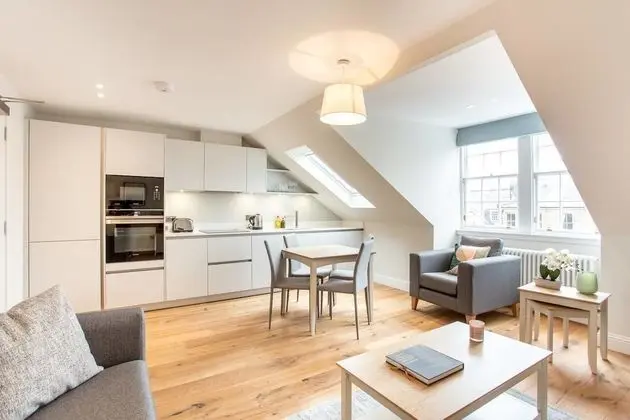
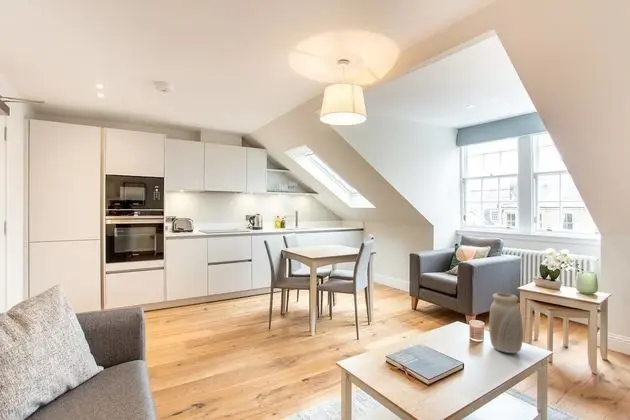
+ vase [488,292,524,354]
